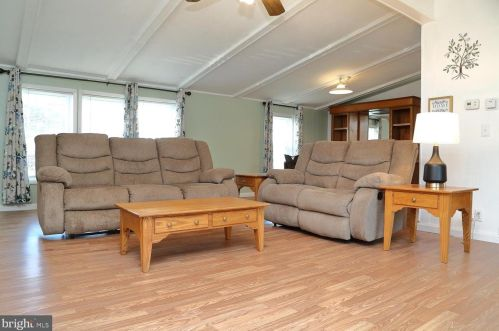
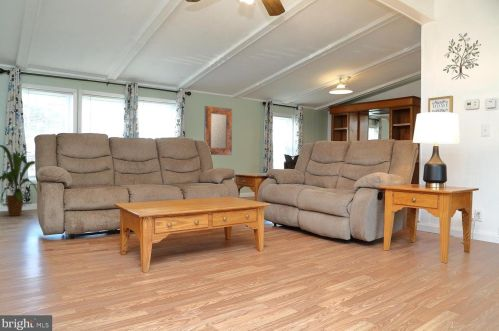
+ home mirror [203,105,233,156]
+ house plant [0,144,38,217]
